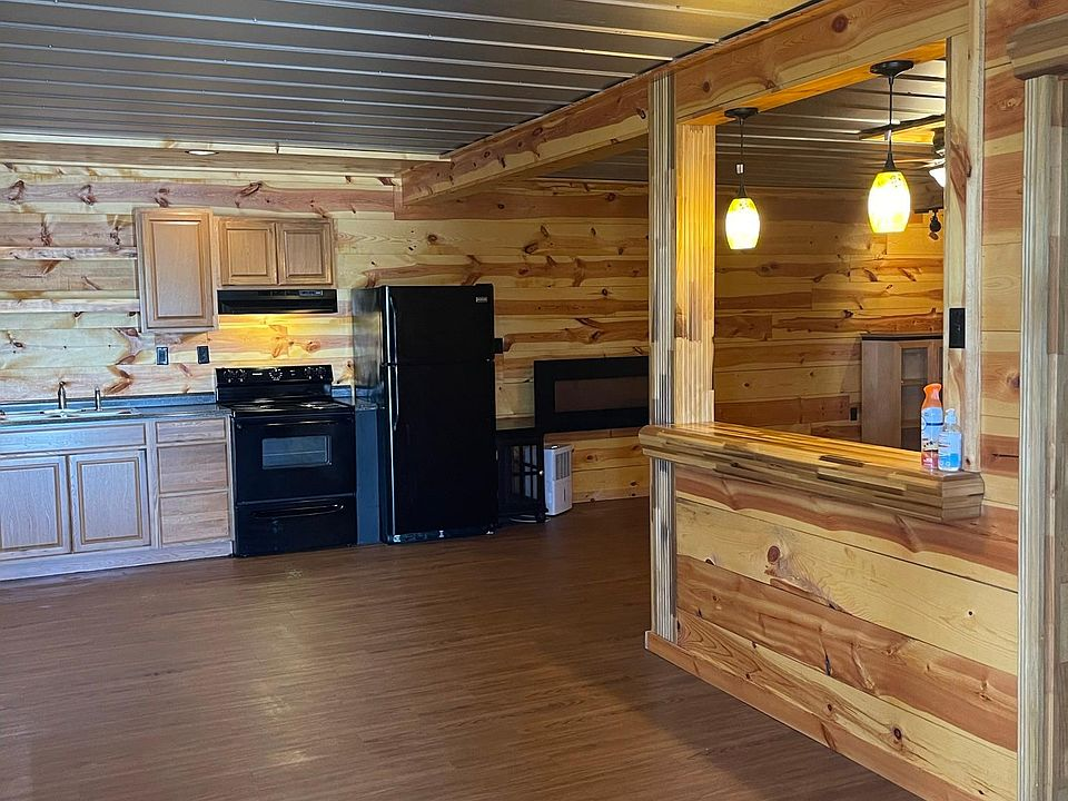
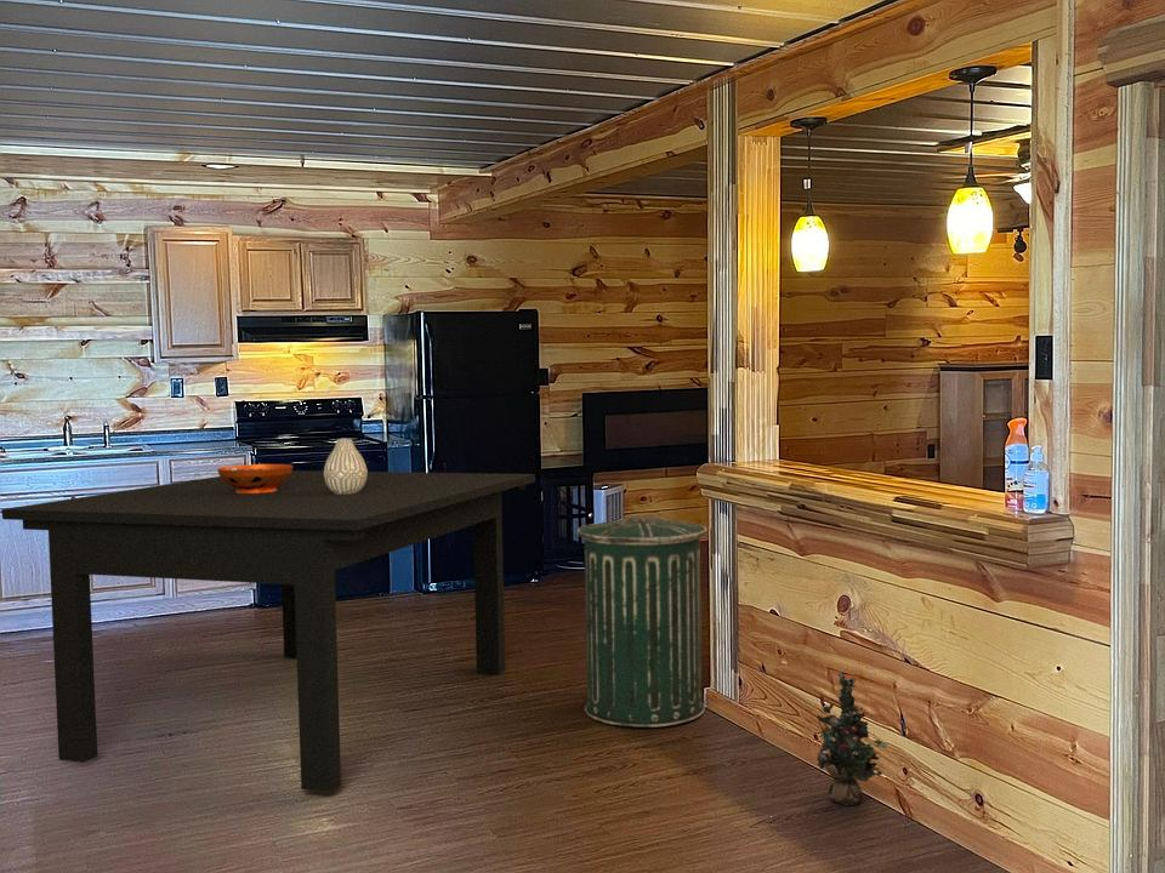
+ vase [323,438,369,495]
+ trash can [576,514,707,729]
+ decorative plant [809,671,888,806]
+ dining table [0,469,536,793]
+ decorative bowl [216,463,294,493]
